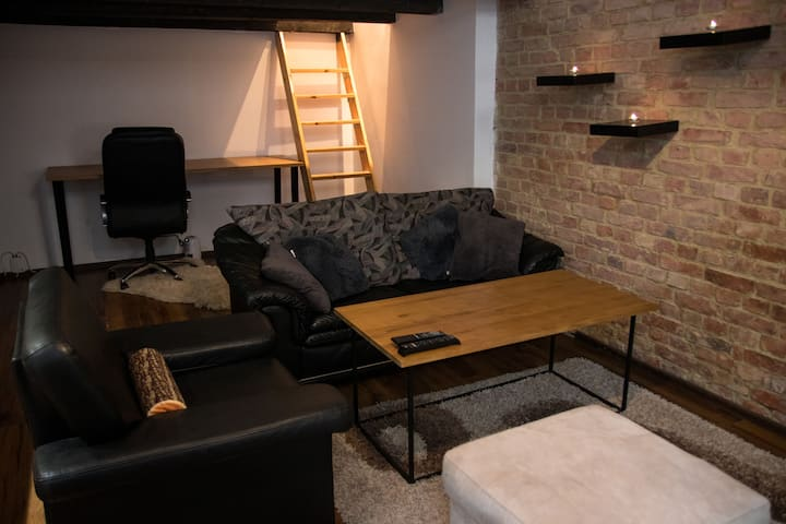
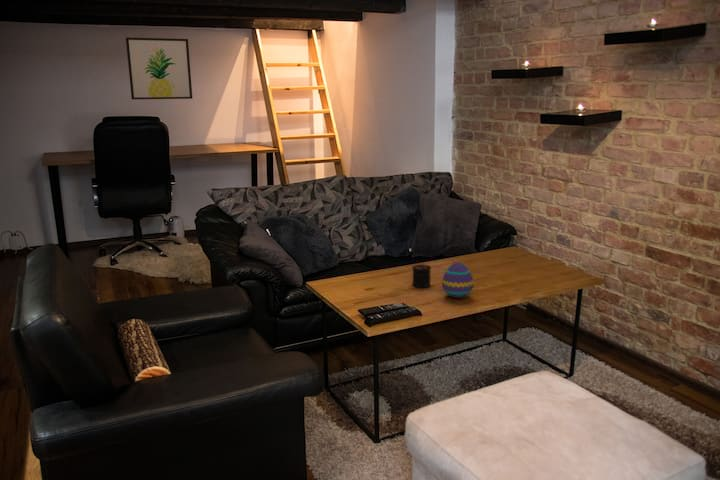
+ candle [411,259,432,288]
+ wall art [125,36,193,100]
+ decorative egg [441,262,475,299]
